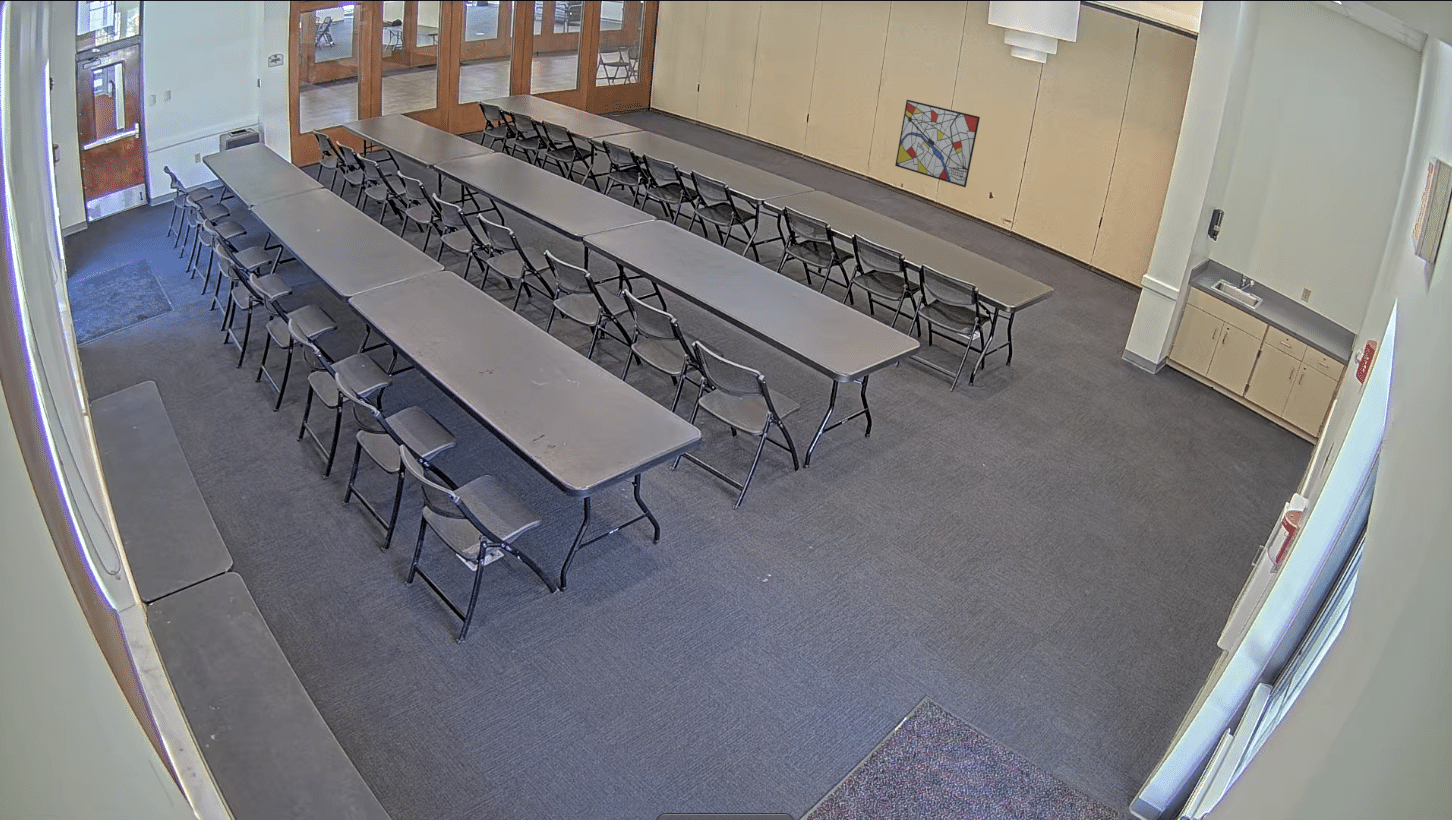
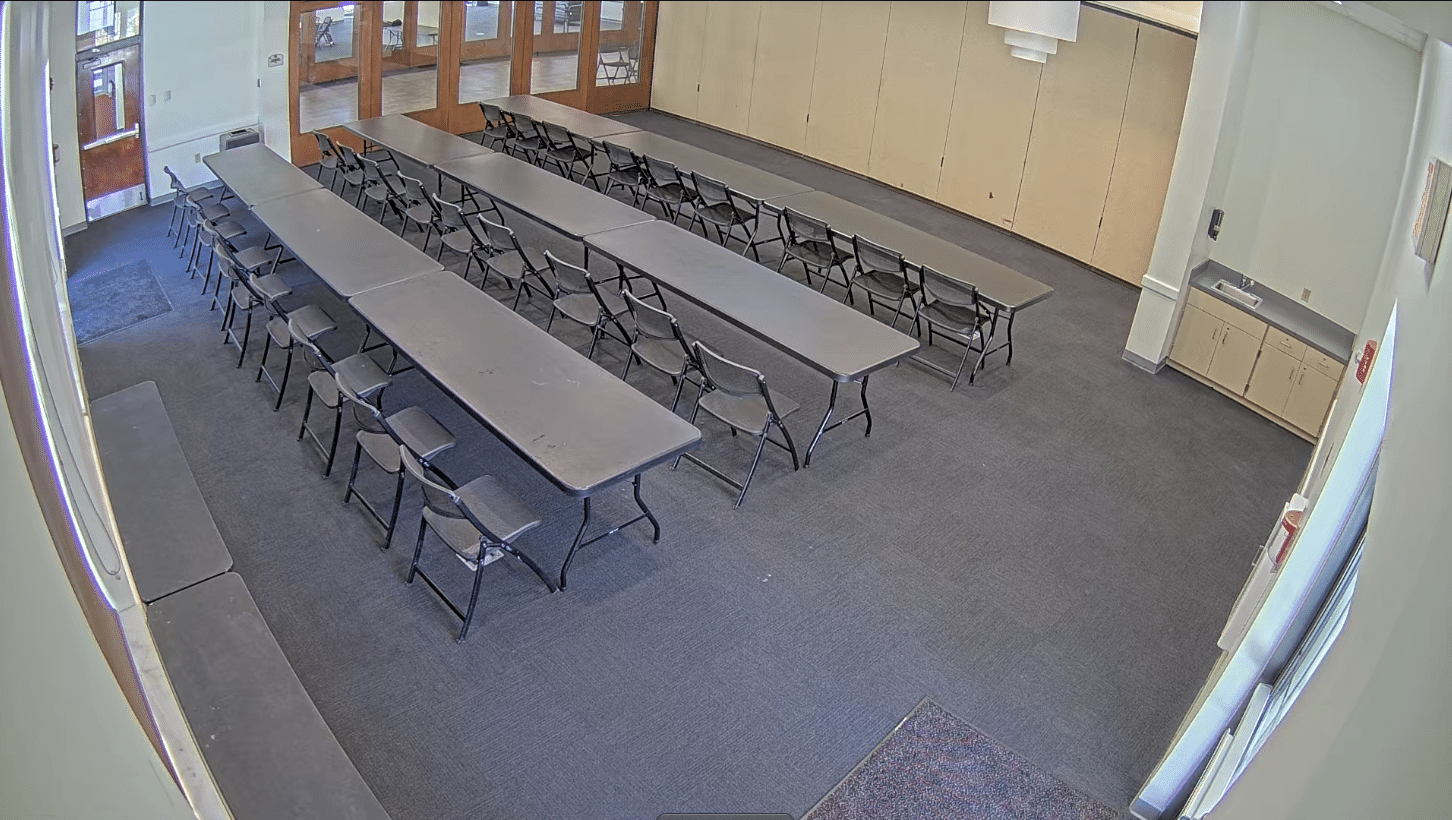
- wall art [894,99,981,188]
